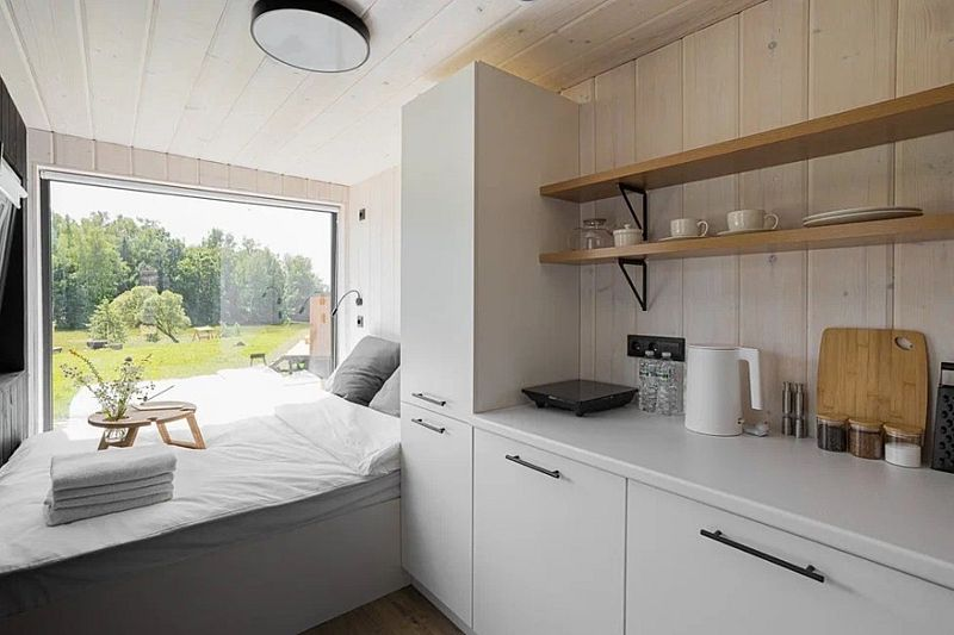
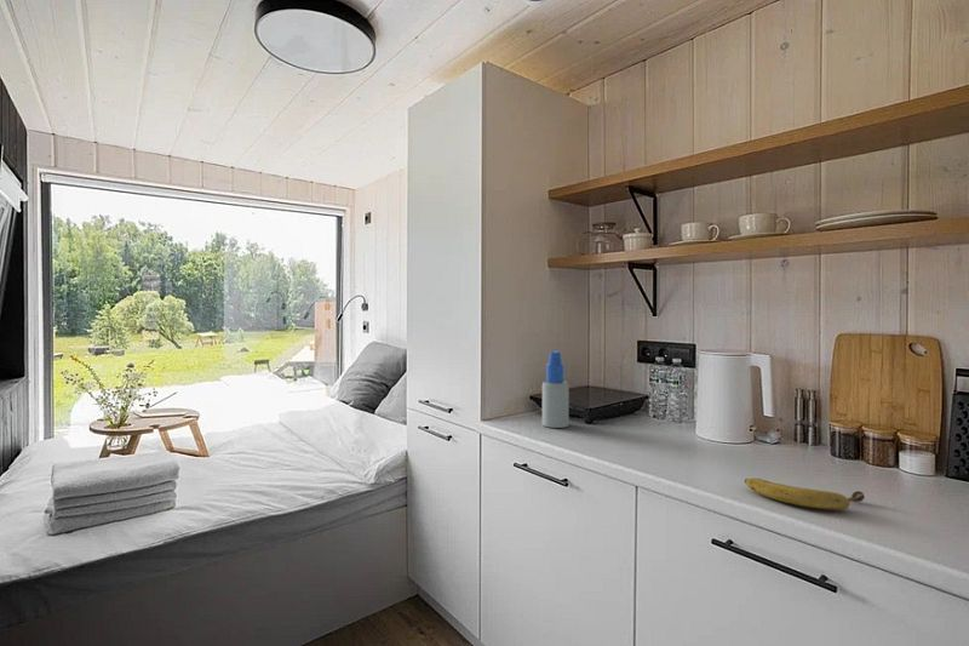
+ spray bottle [541,350,570,429]
+ fruit [744,478,865,510]
